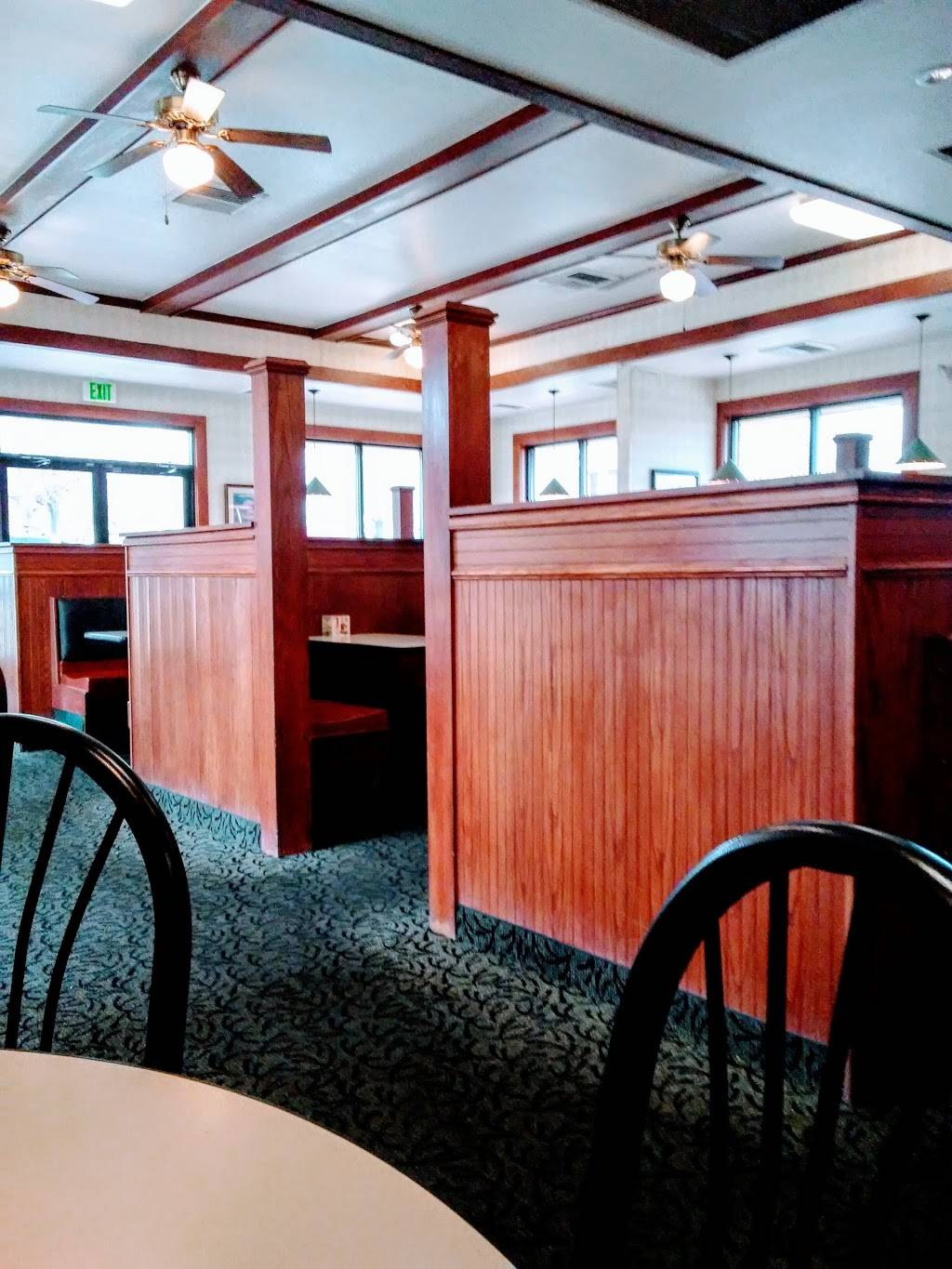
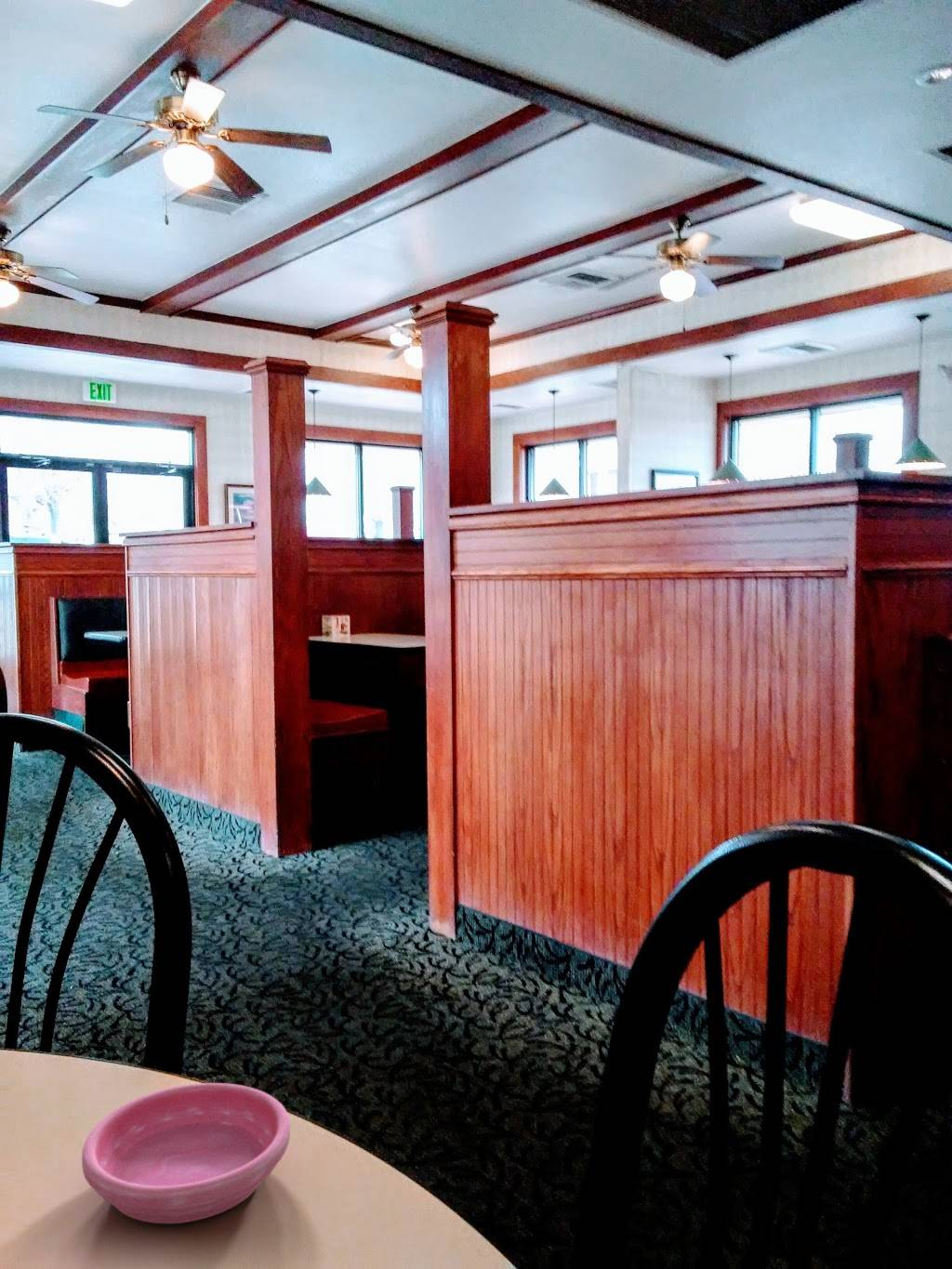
+ saucer [81,1082,291,1224]
